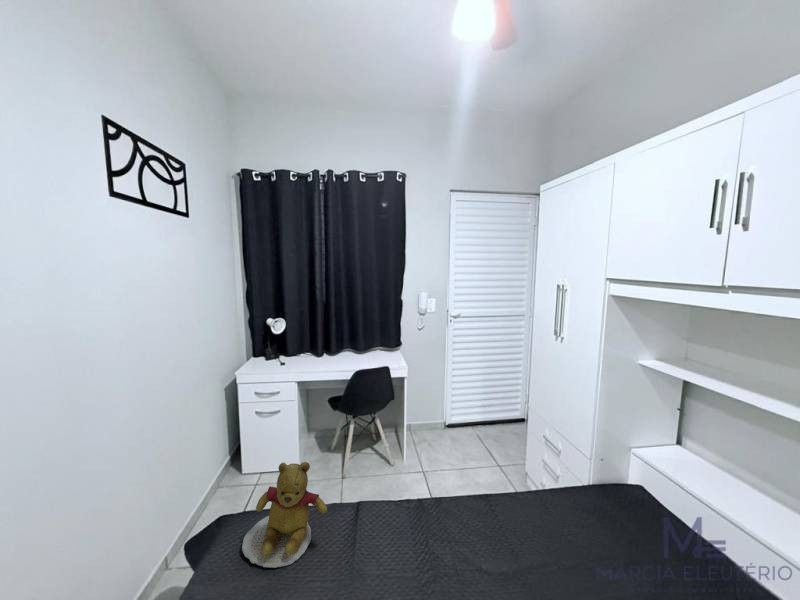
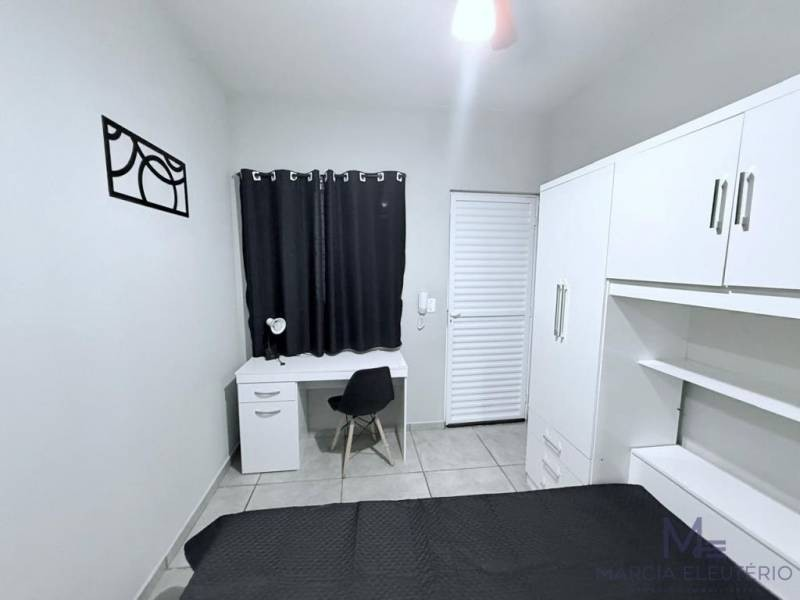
- teddy bear [241,461,328,569]
